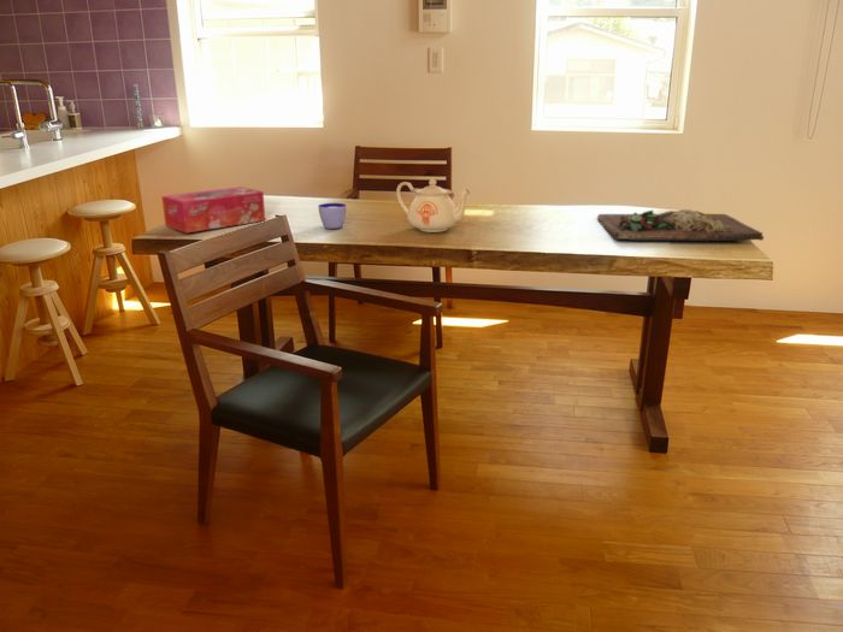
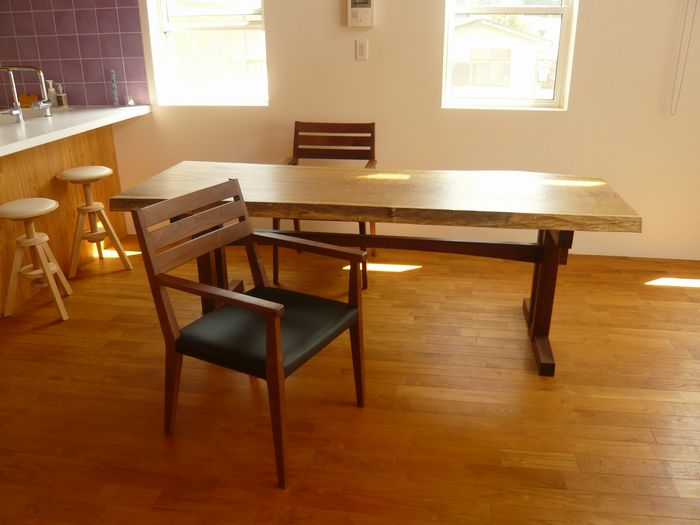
- teapot [395,177,471,234]
- tissue box [160,185,266,234]
- cup [317,202,347,230]
- cutting board [596,208,765,242]
